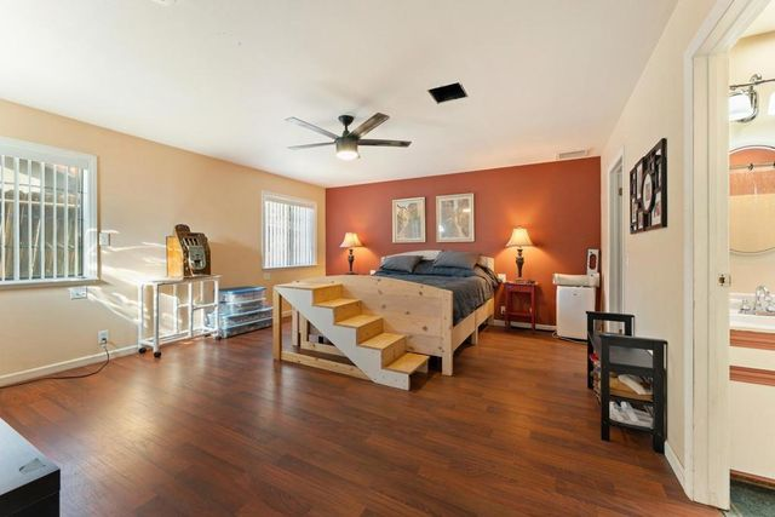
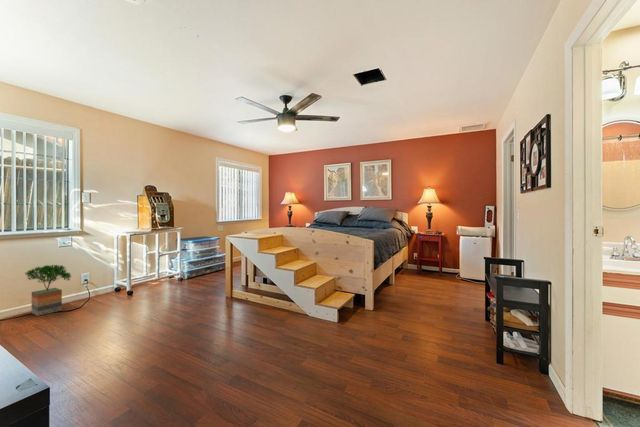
+ potted tree [23,264,72,317]
